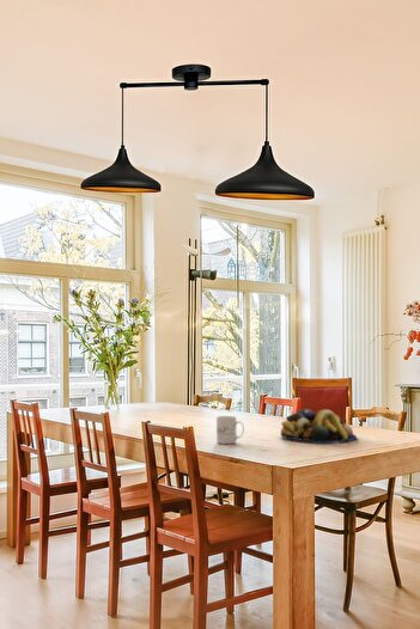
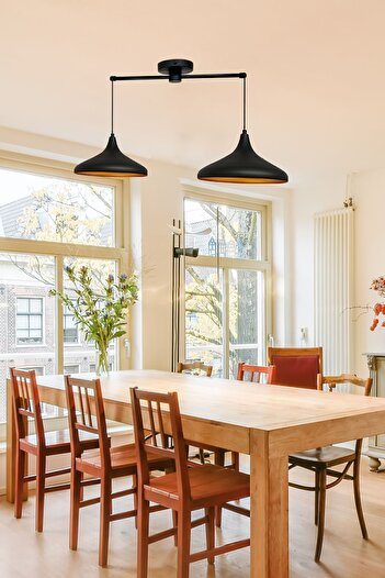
- fruit bowl [280,408,358,445]
- mug [215,415,245,445]
